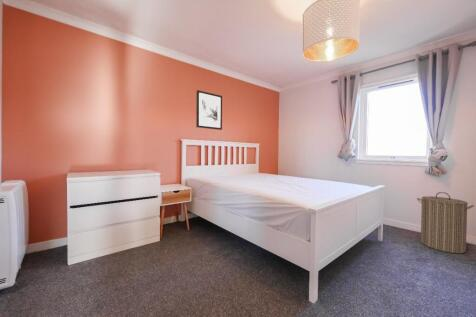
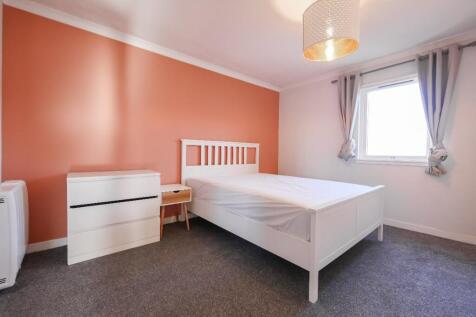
- laundry hamper [416,191,475,254]
- wall art [195,89,223,131]
